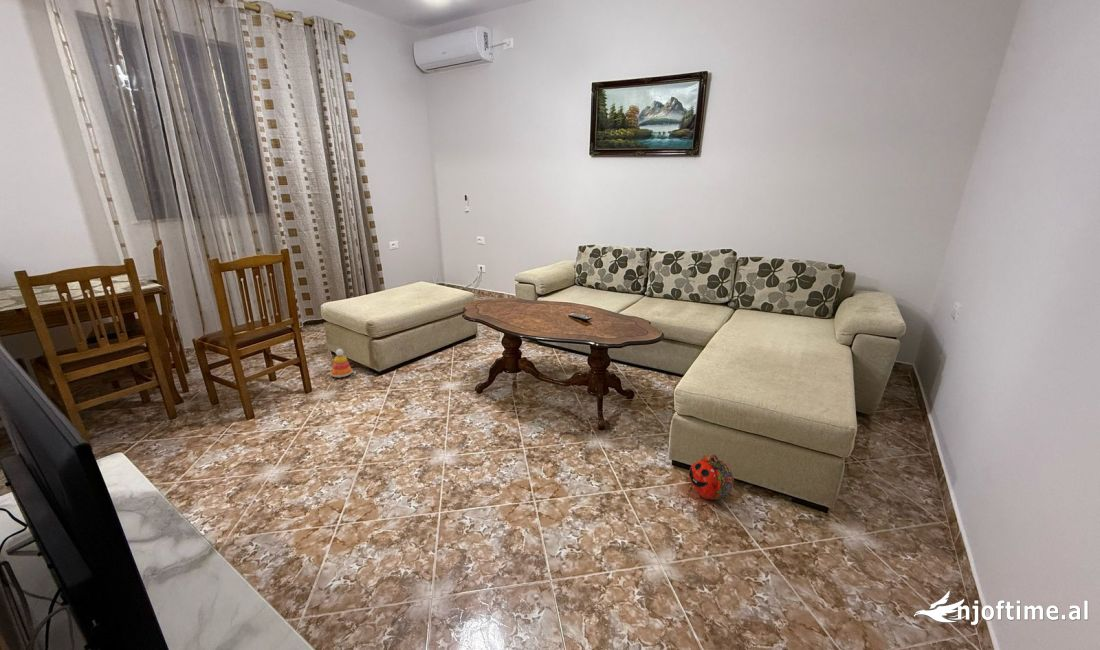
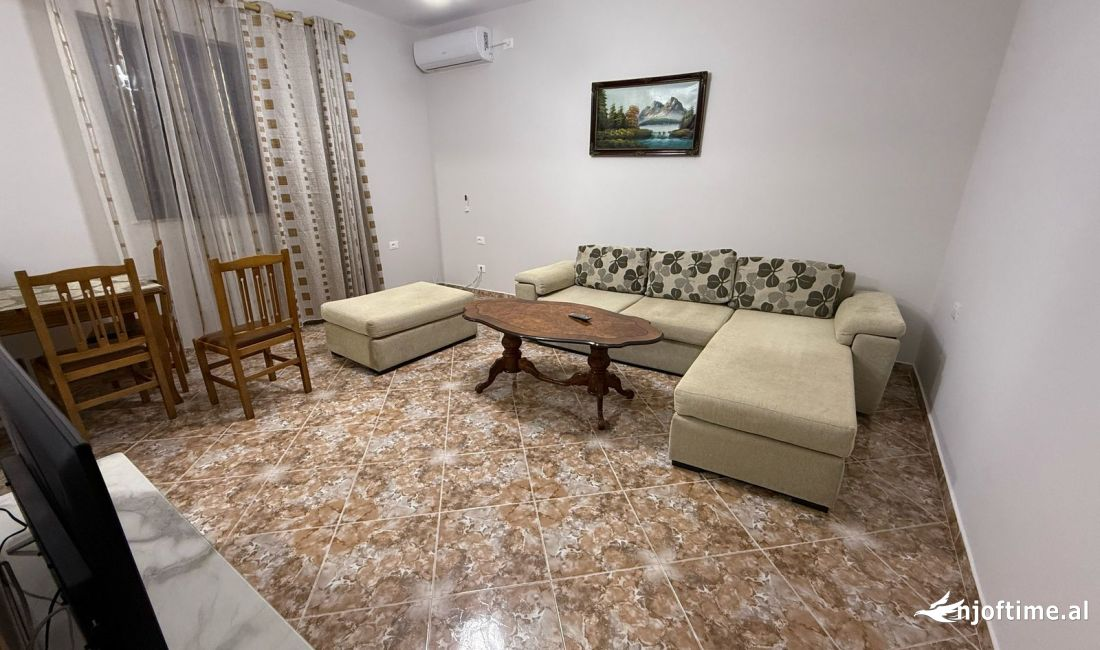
- stacking toy [330,348,354,378]
- decorative ball [688,454,735,501]
